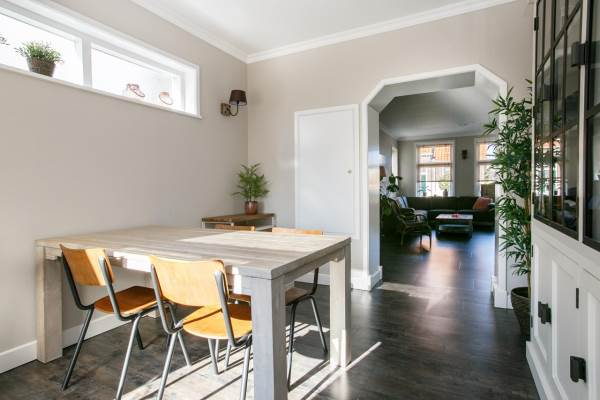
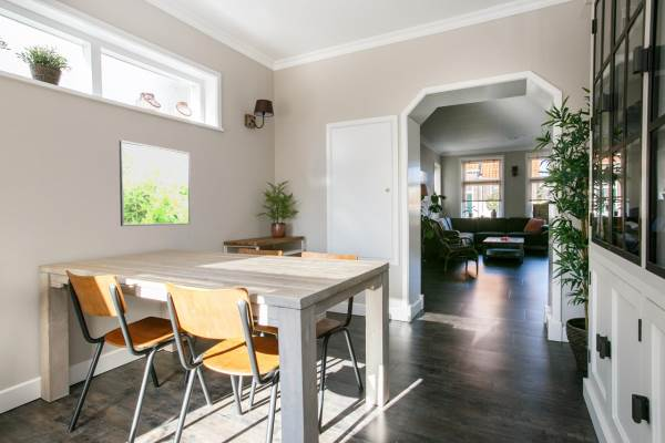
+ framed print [119,140,192,227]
